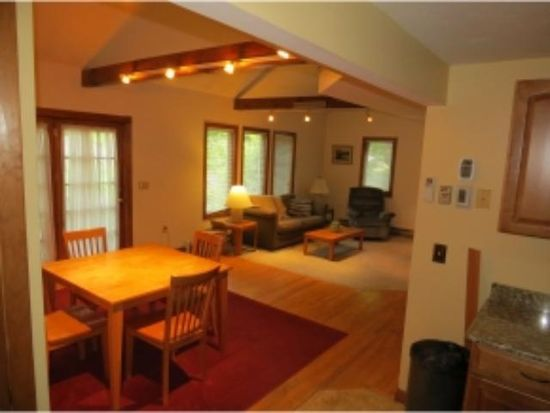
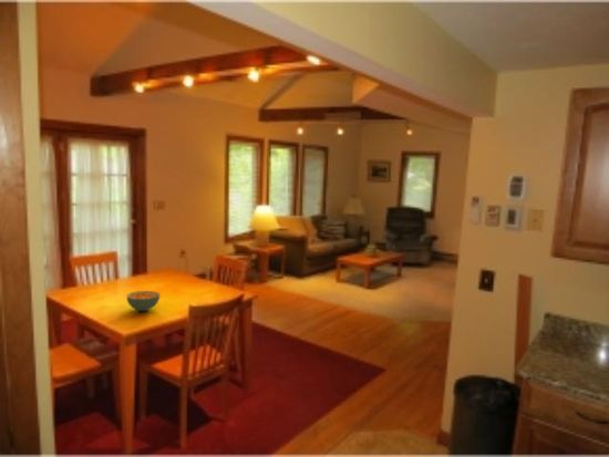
+ cereal bowl [125,290,161,312]
